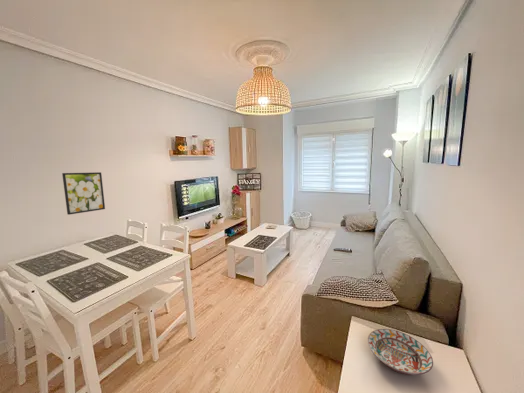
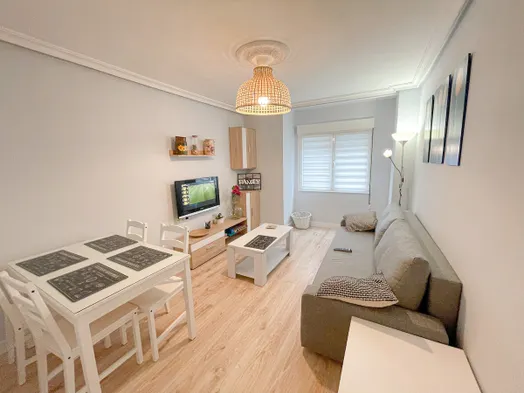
- decorative bowl [367,328,434,376]
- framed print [61,171,106,216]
